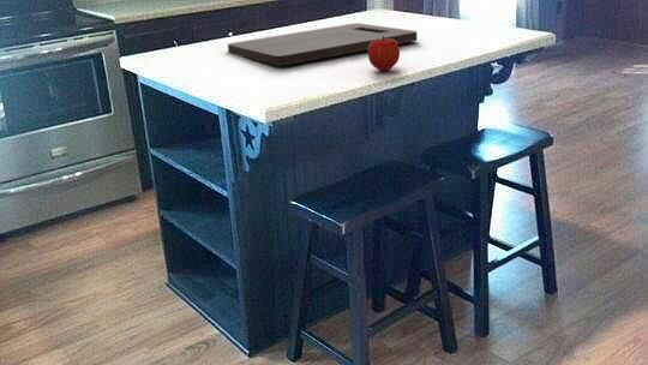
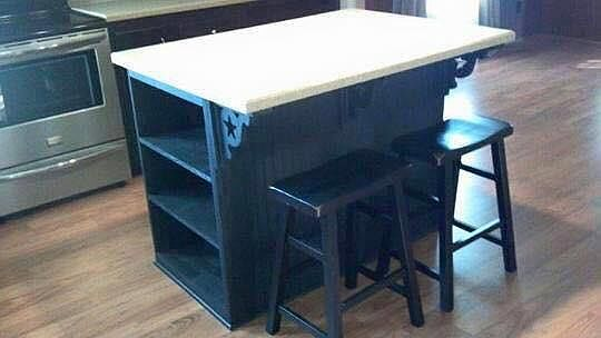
- cutting board [227,23,419,67]
- fruit [367,36,401,72]
